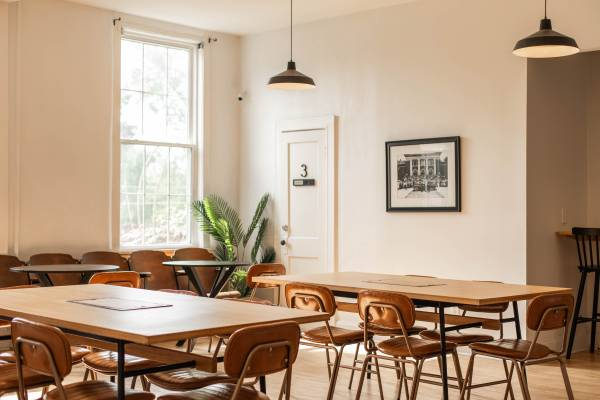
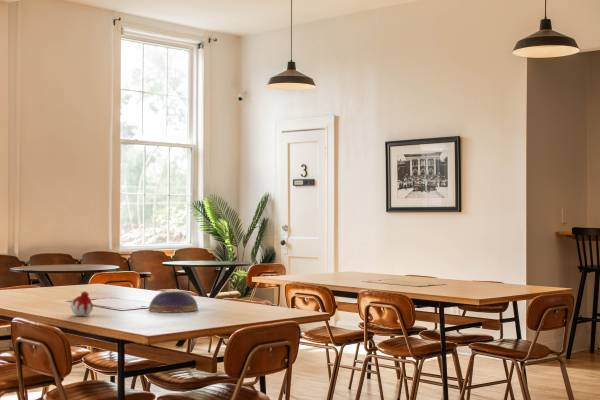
+ candle [69,291,94,317]
+ decorative bowl [148,288,199,314]
